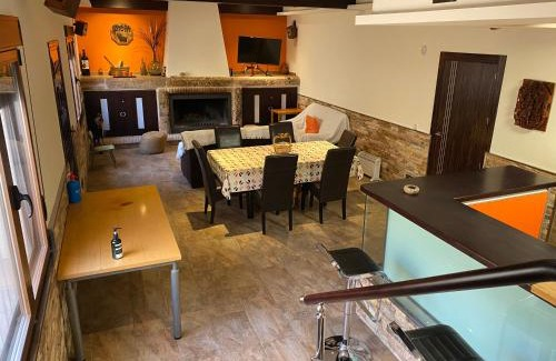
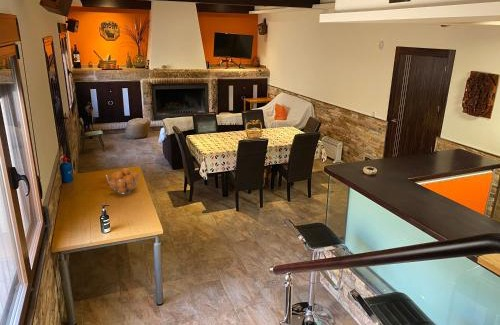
+ fruit basket [105,167,140,195]
